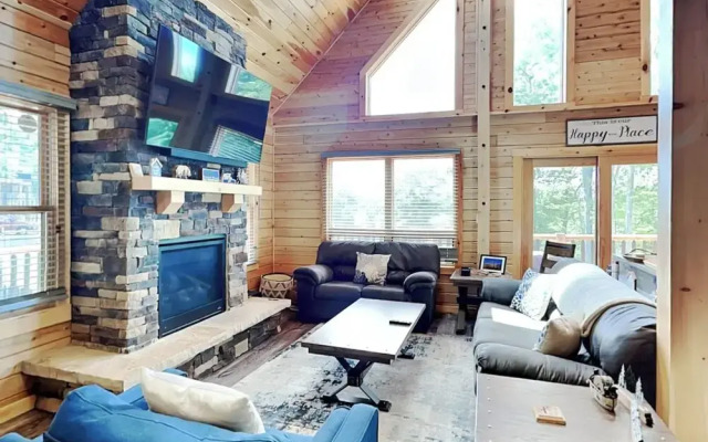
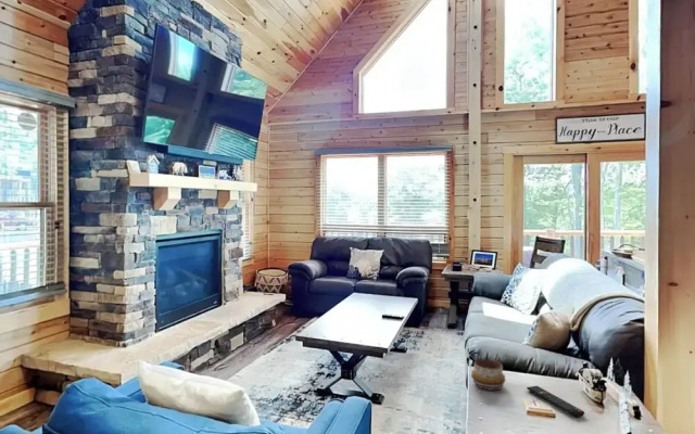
+ remote control [526,385,585,419]
+ decorative bowl [470,358,506,392]
